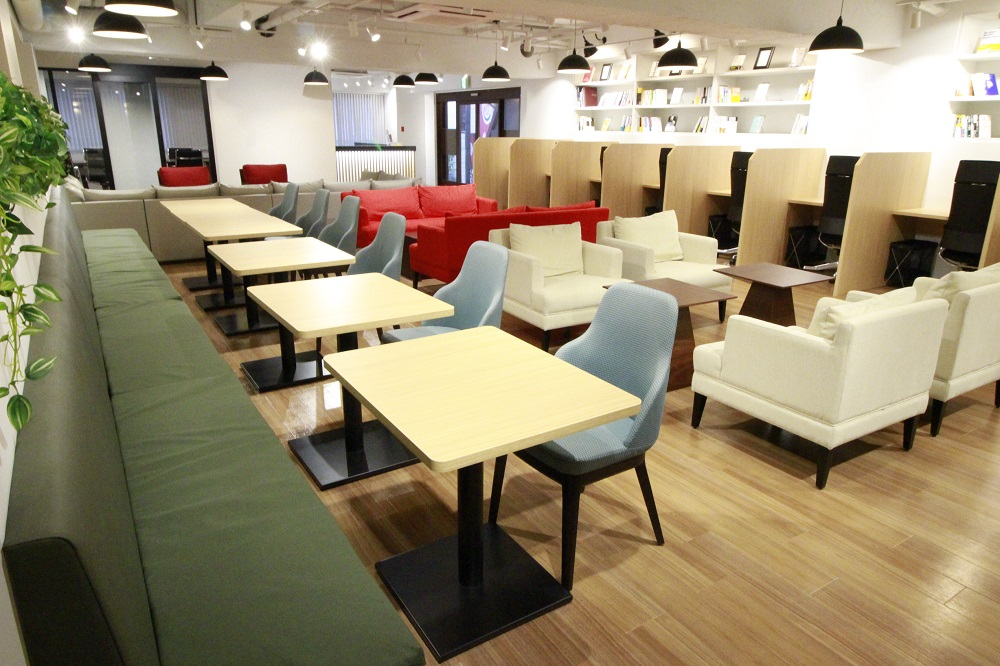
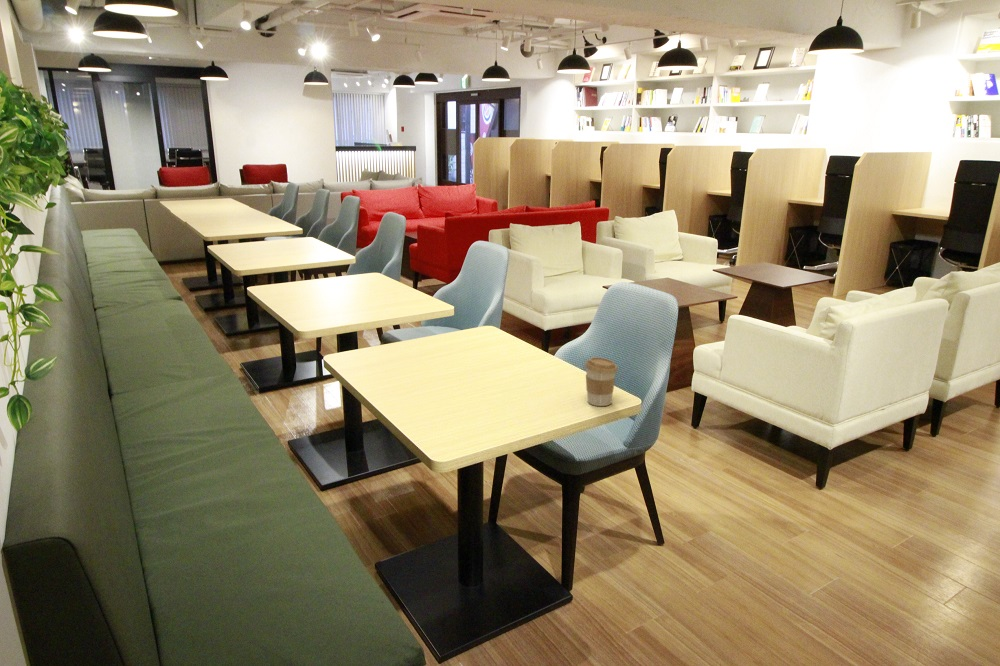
+ coffee cup [584,356,618,407]
